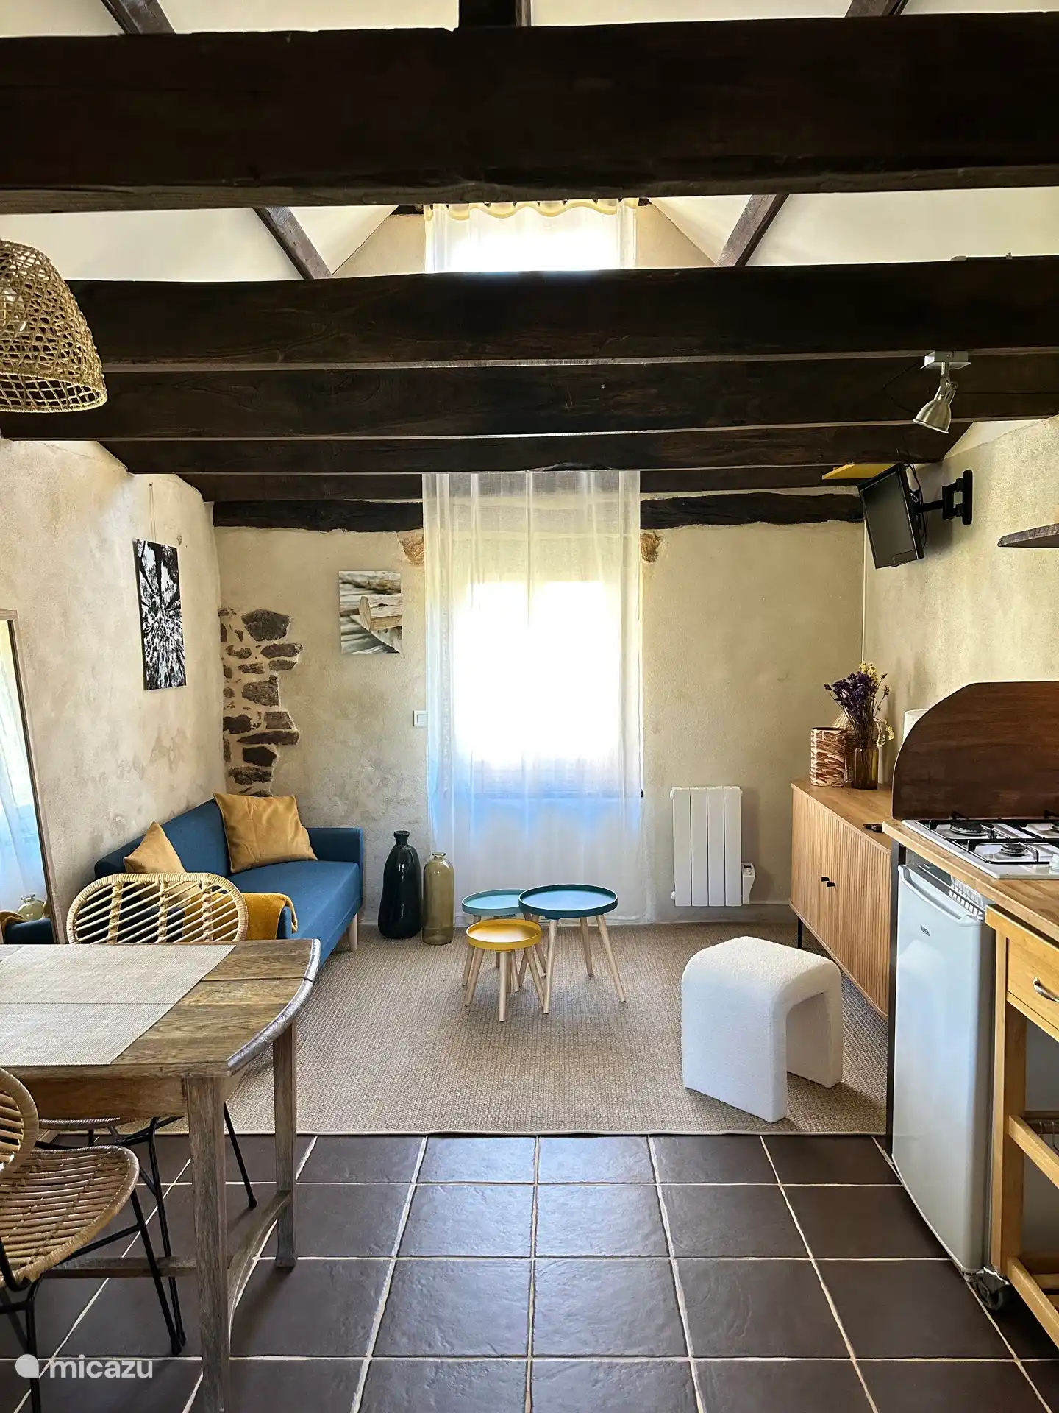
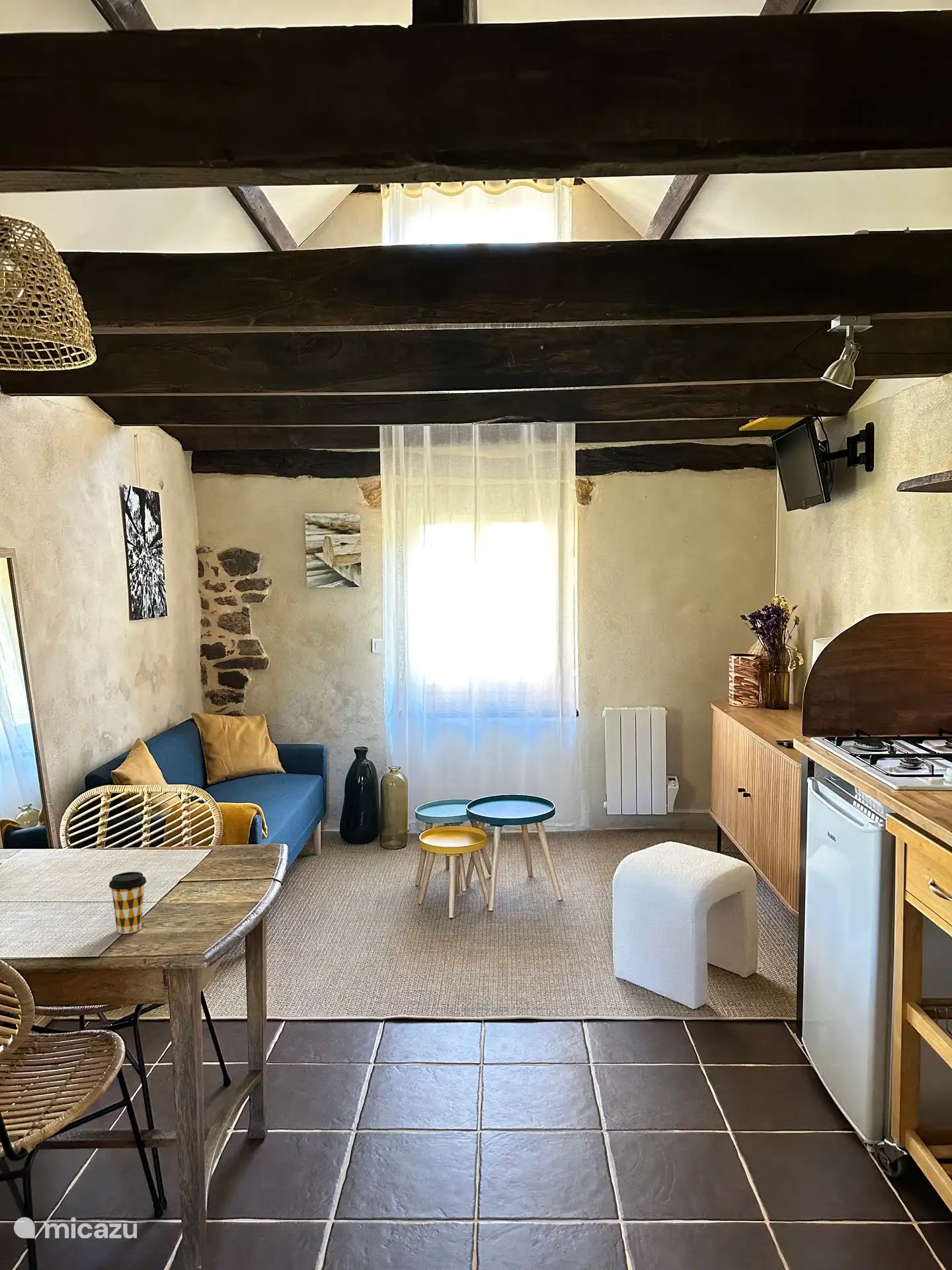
+ coffee cup [108,871,147,934]
